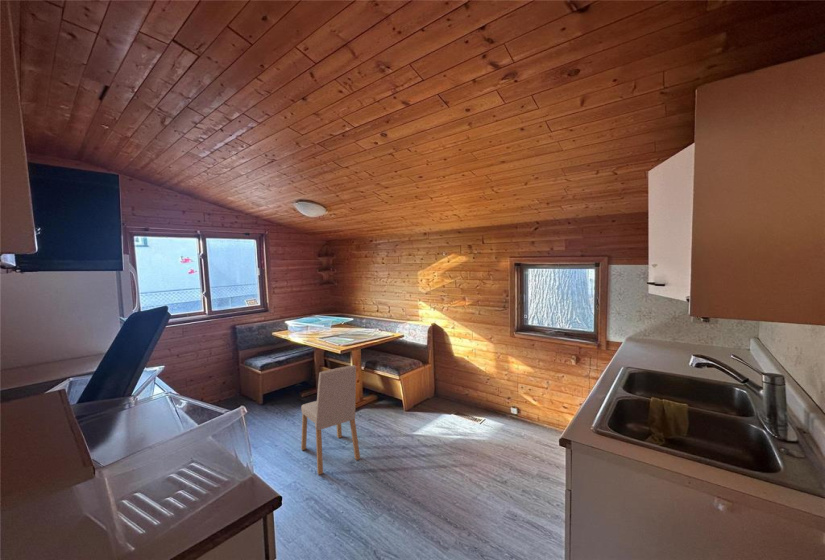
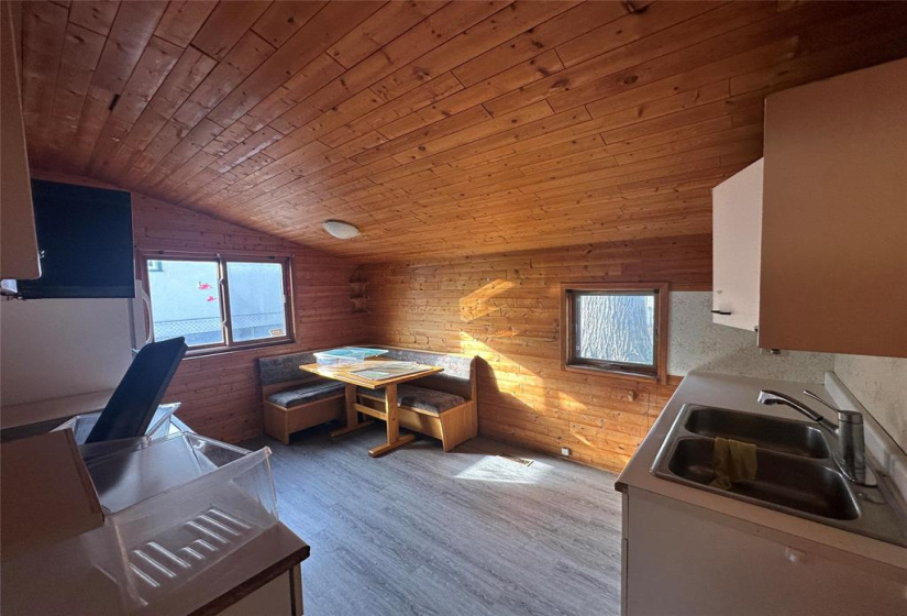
- dining chair [300,364,361,476]
